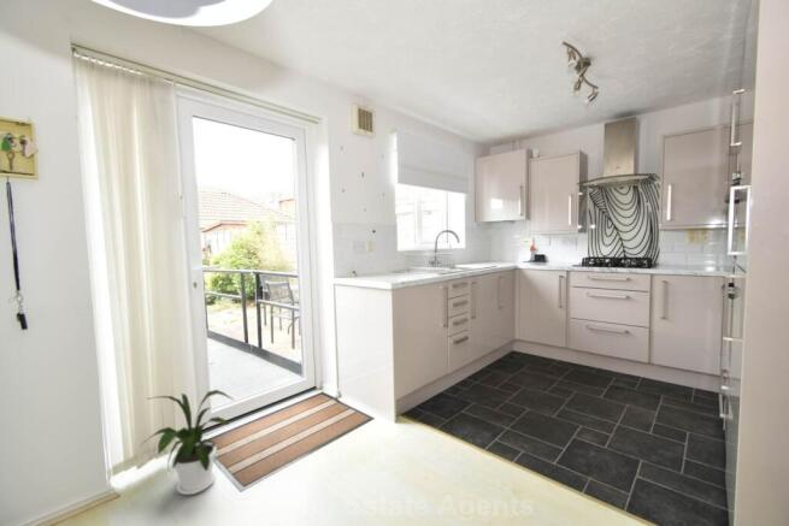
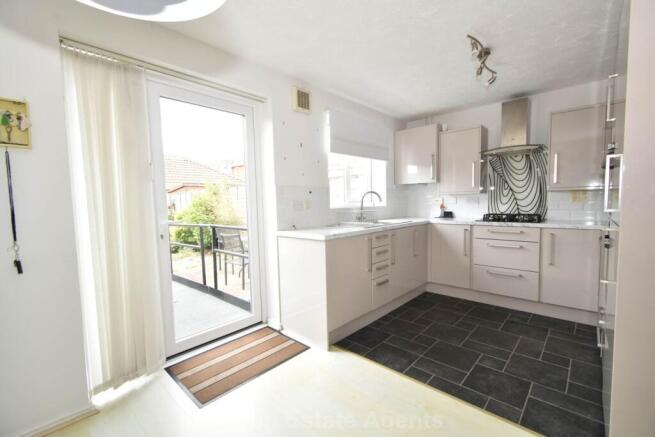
- house plant [139,389,236,496]
